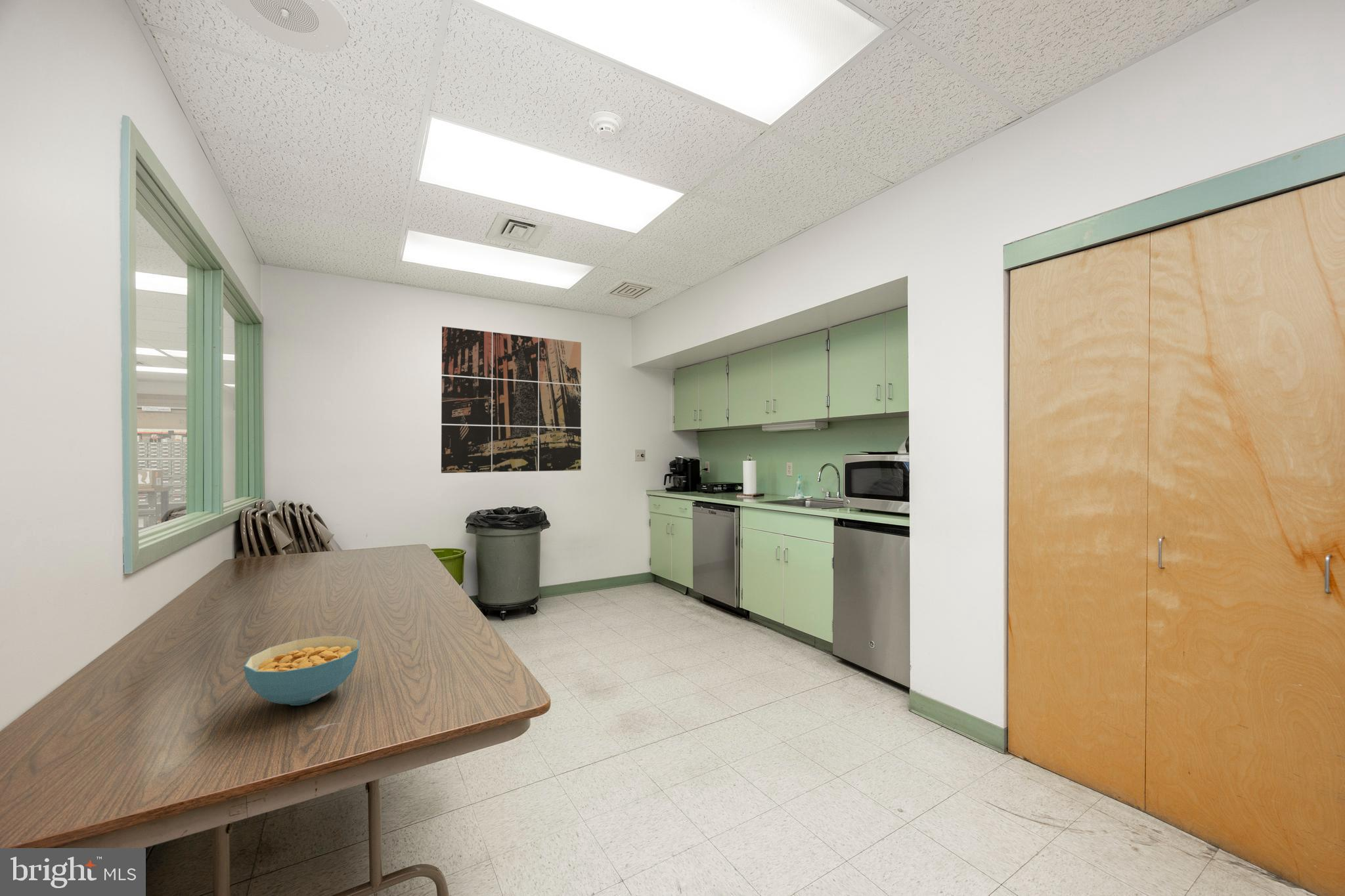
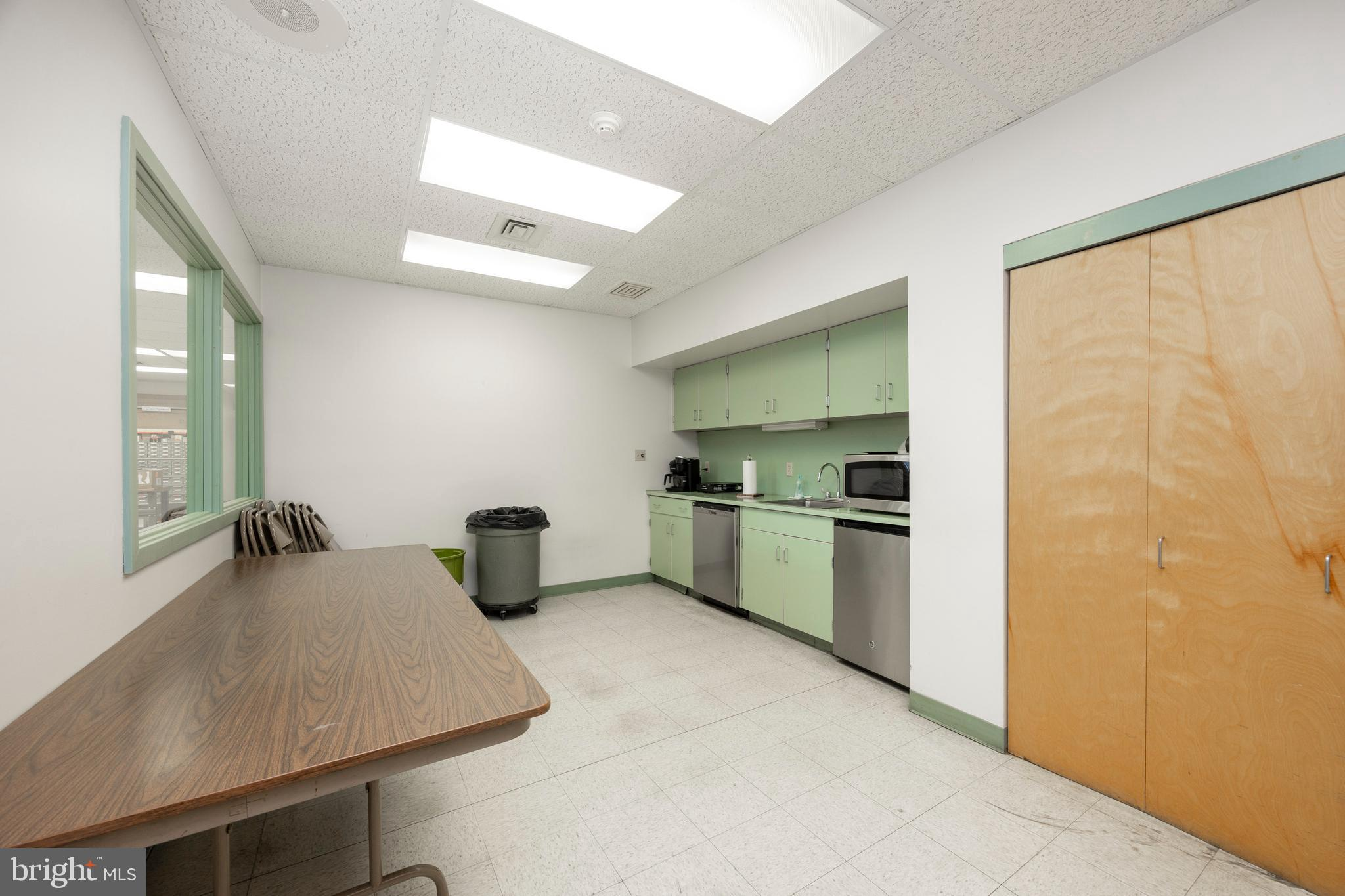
- wall art [441,326,582,474]
- cereal bowl [243,635,360,706]
